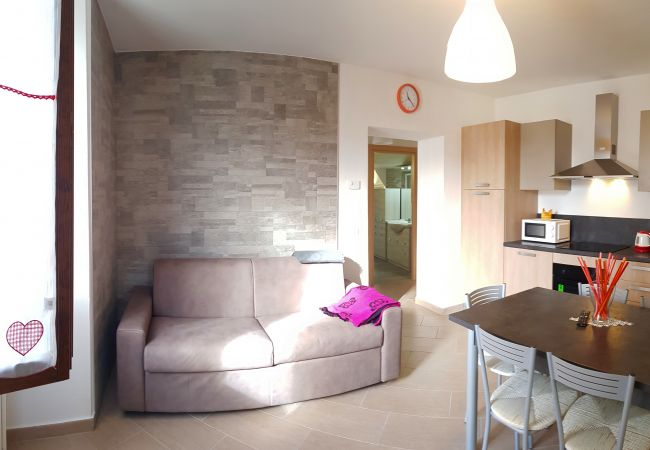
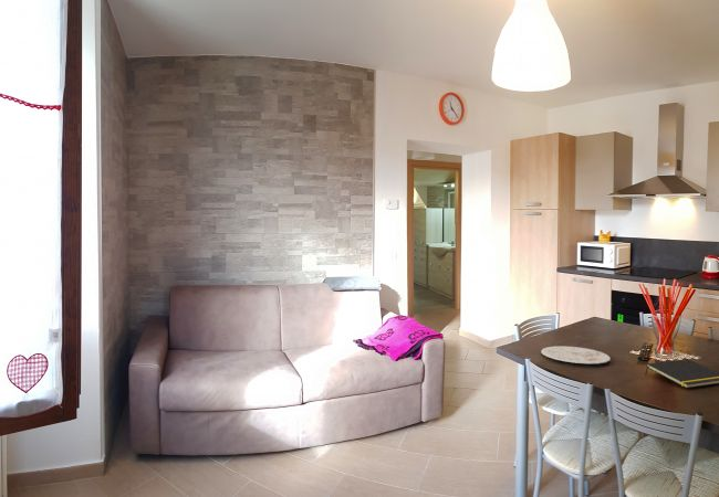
+ notepad [644,358,719,389]
+ plate [540,345,612,364]
